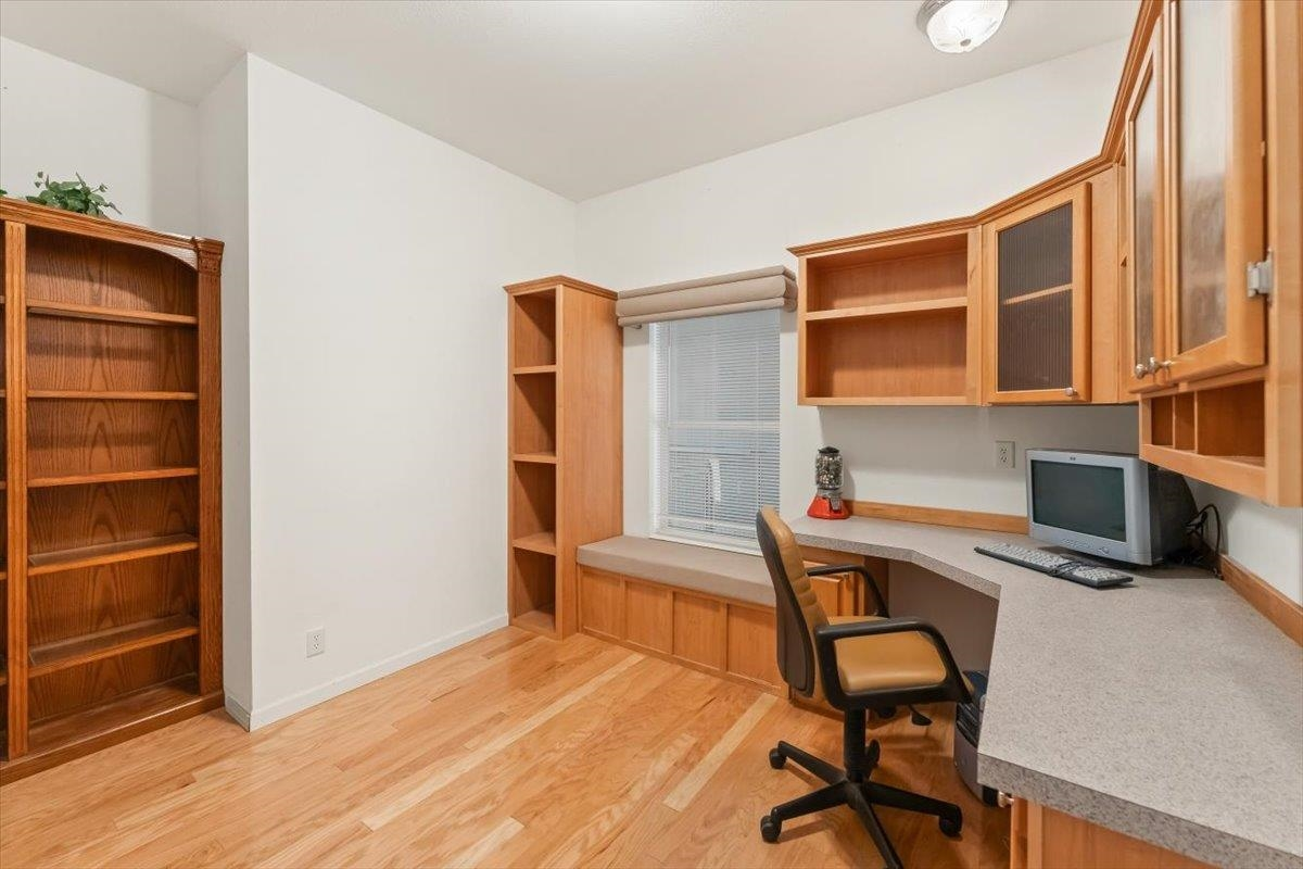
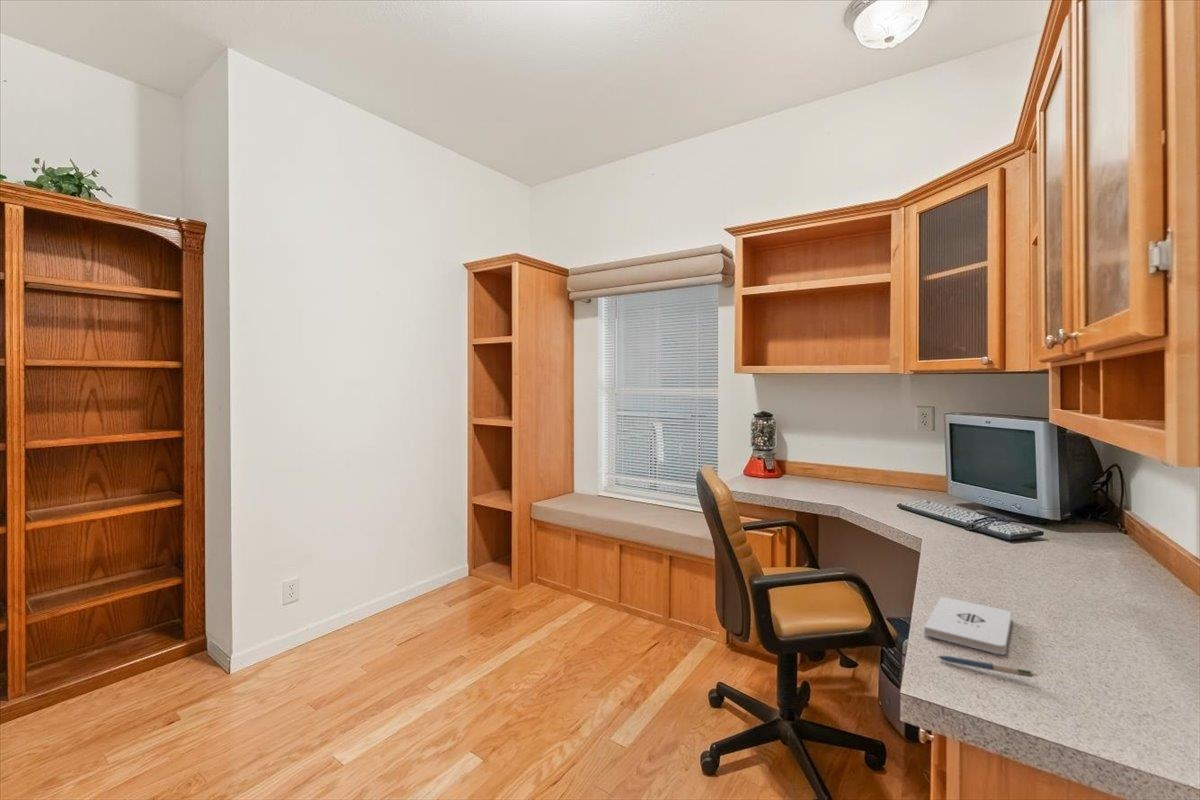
+ pen [936,655,1038,678]
+ notepad [923,596,1012,655]
